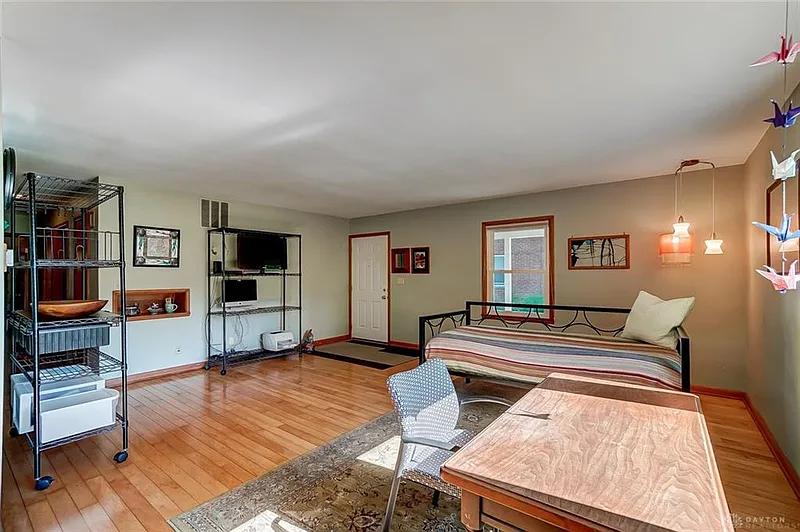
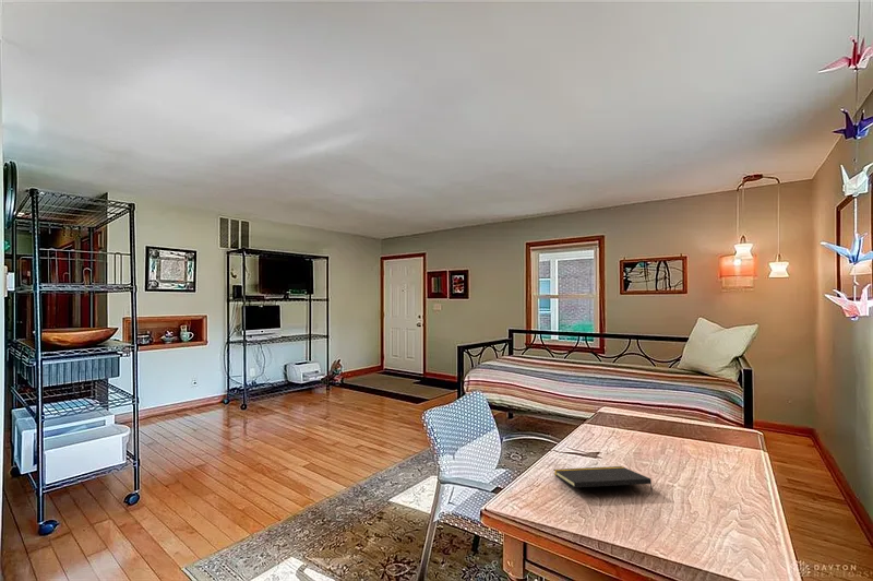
+ notepad [552,465,654,496]
